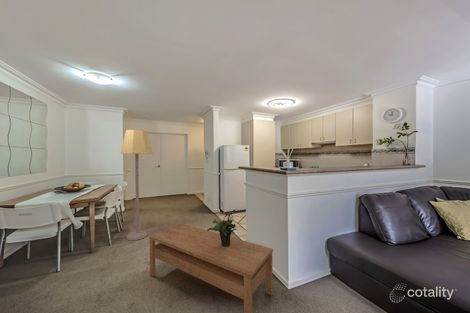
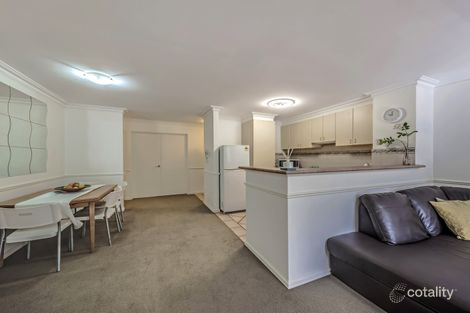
- lamp [120,129,154,241]
- coffee table [148,222,274,313]
- potted plant [206,209,238,247]
